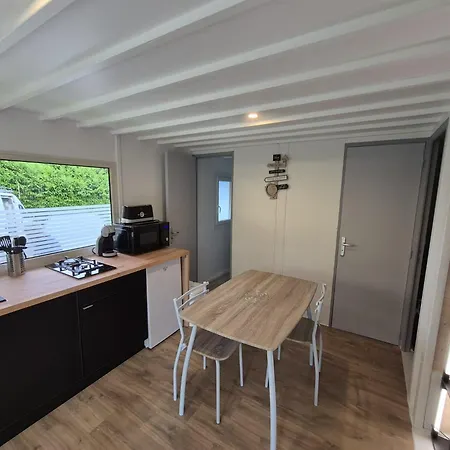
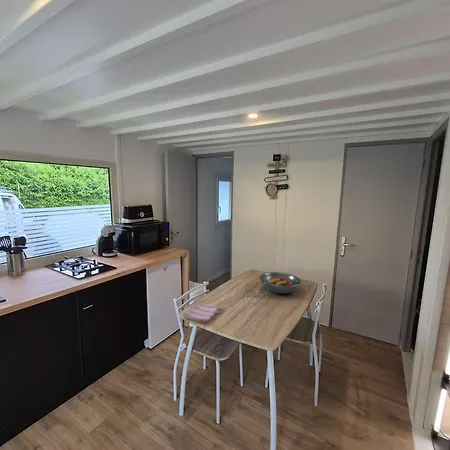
+ dish towel [183,302,221,324]
+ fruit bowl [259,271,302,295]
